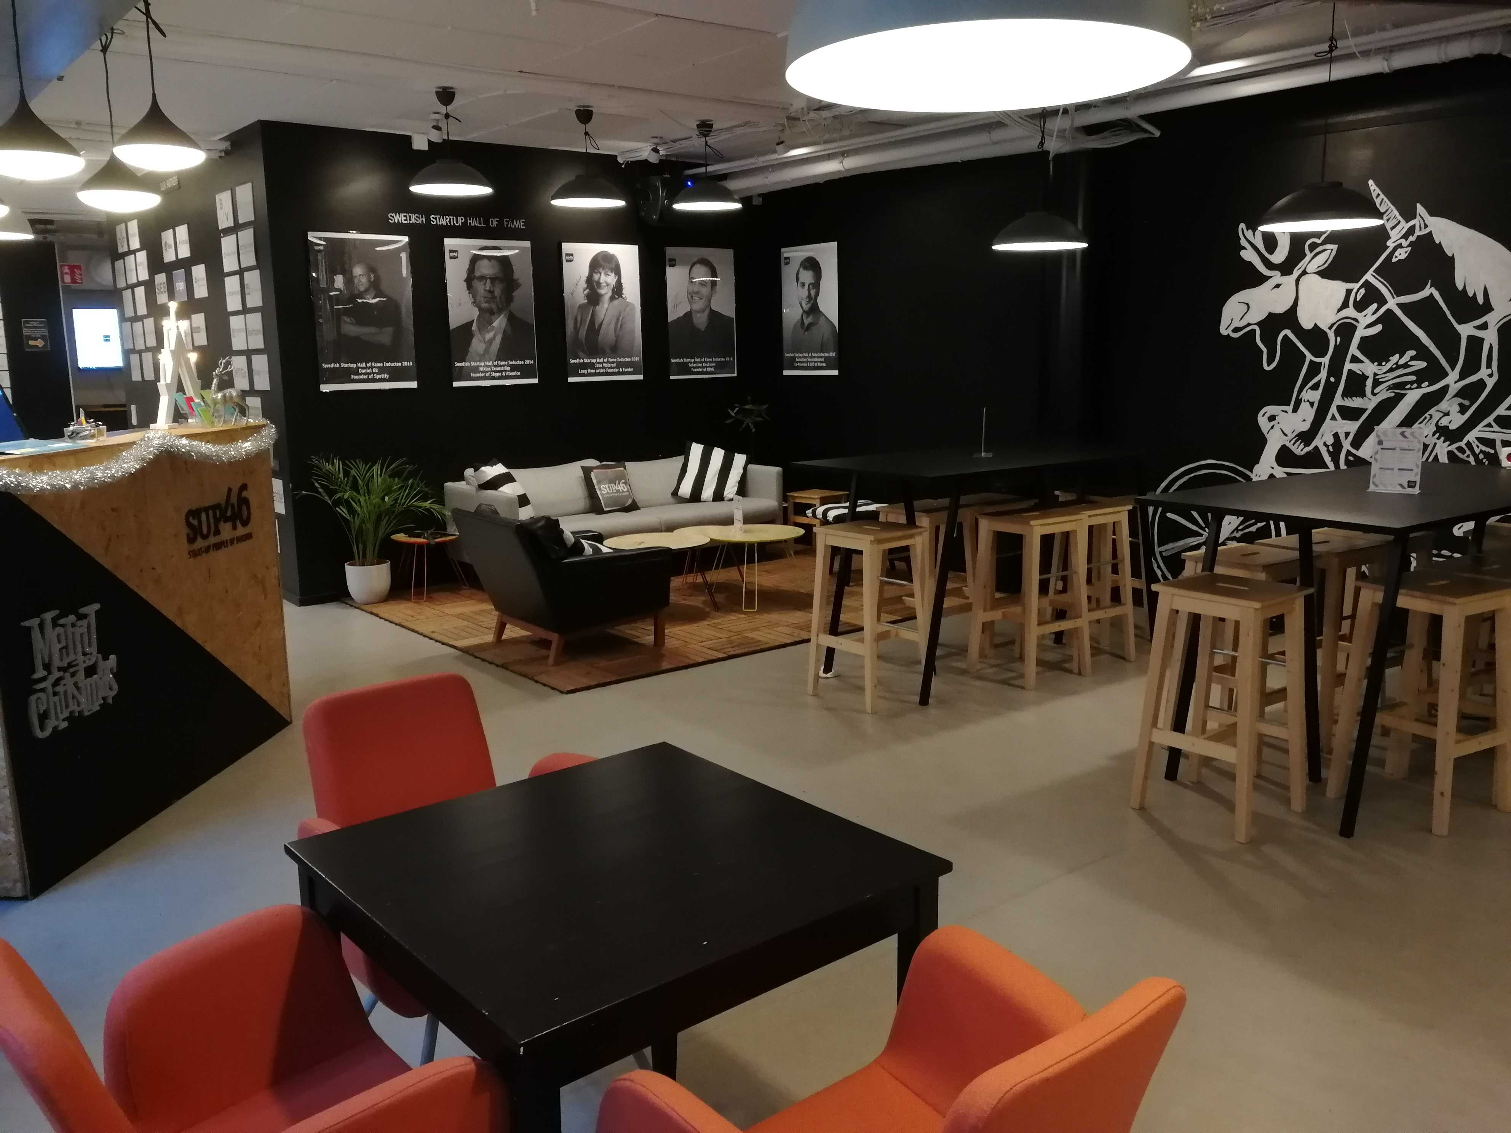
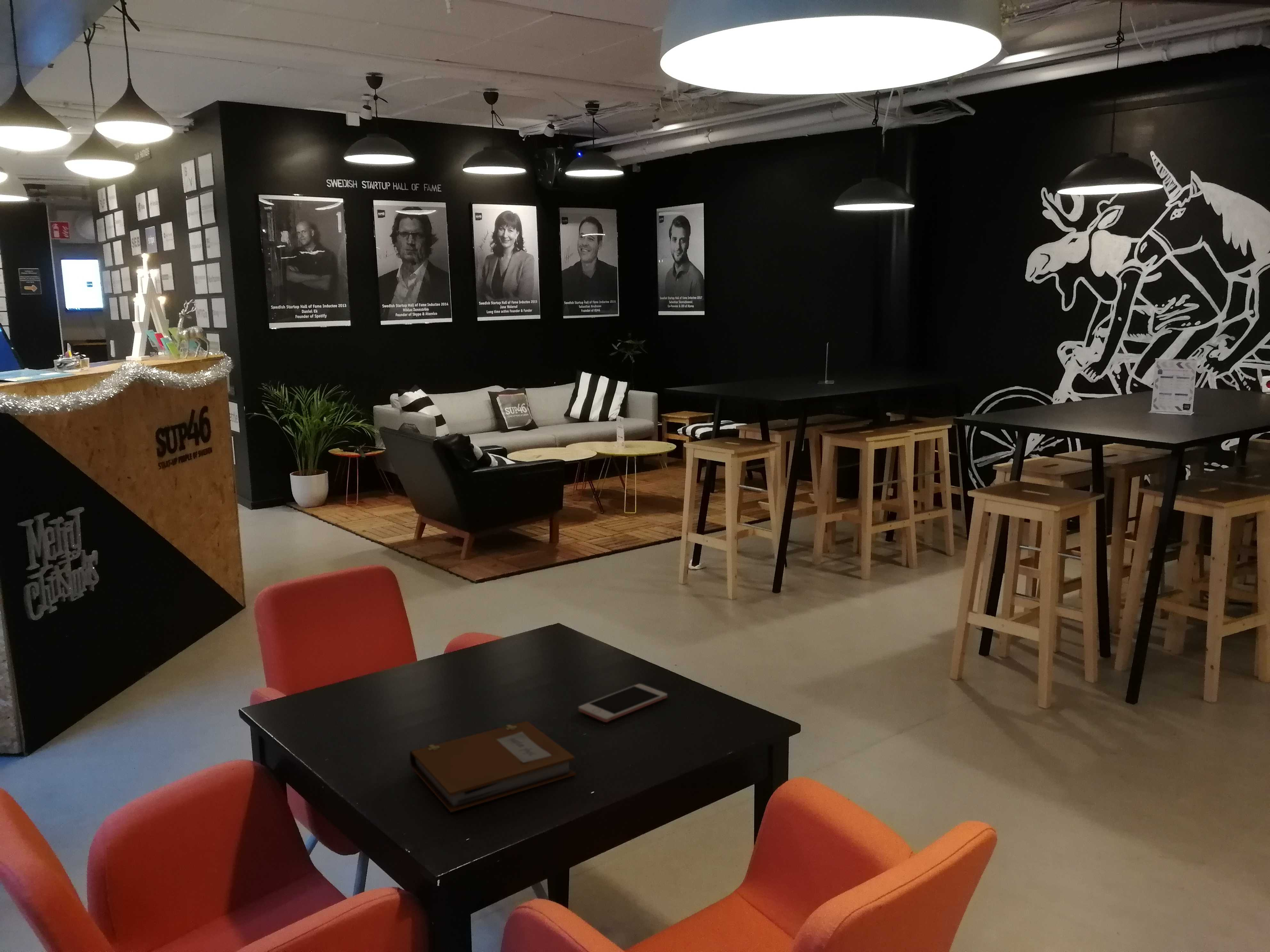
+ cell phone [578,684,668,723]
+ notebook [409,721,576,813]
